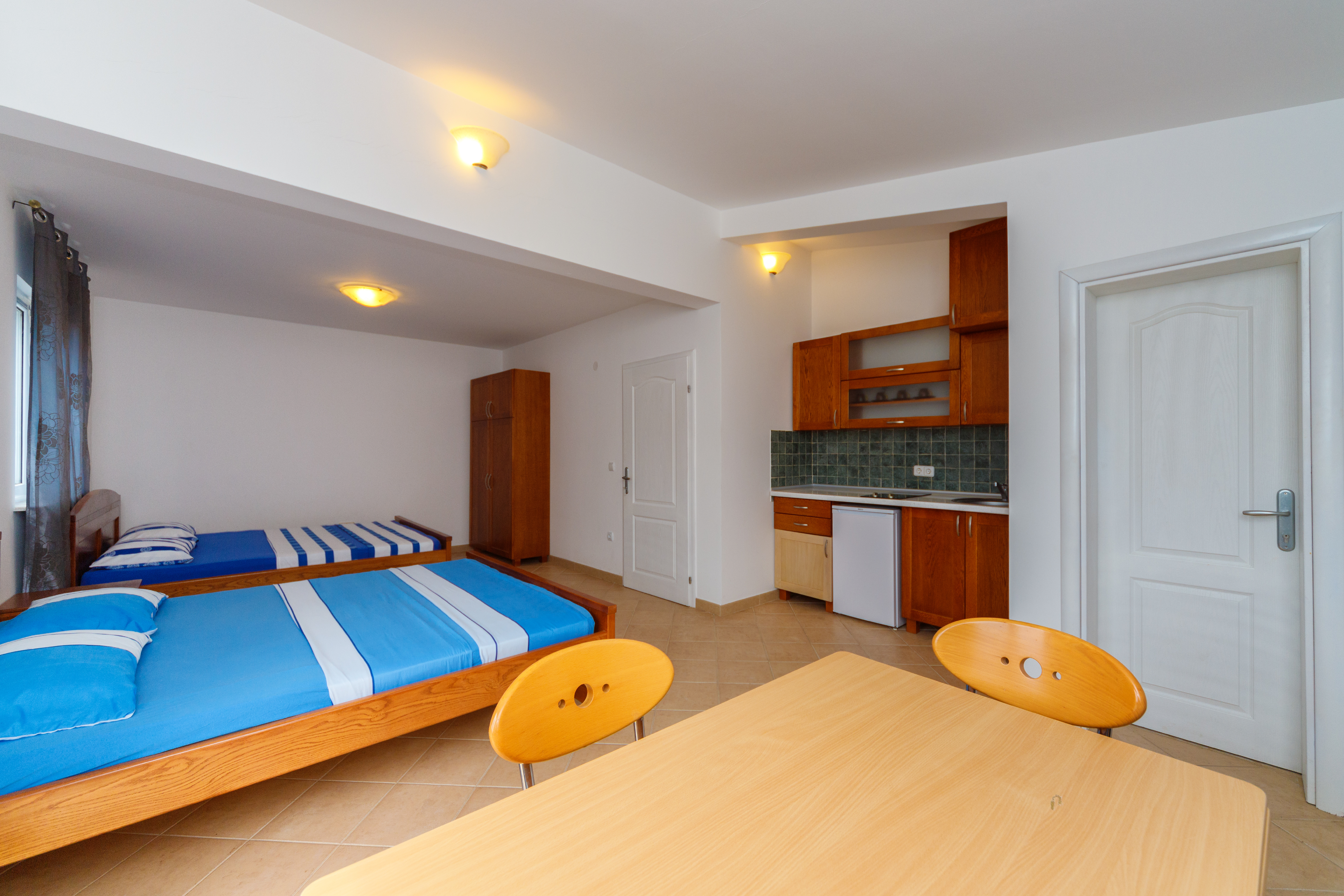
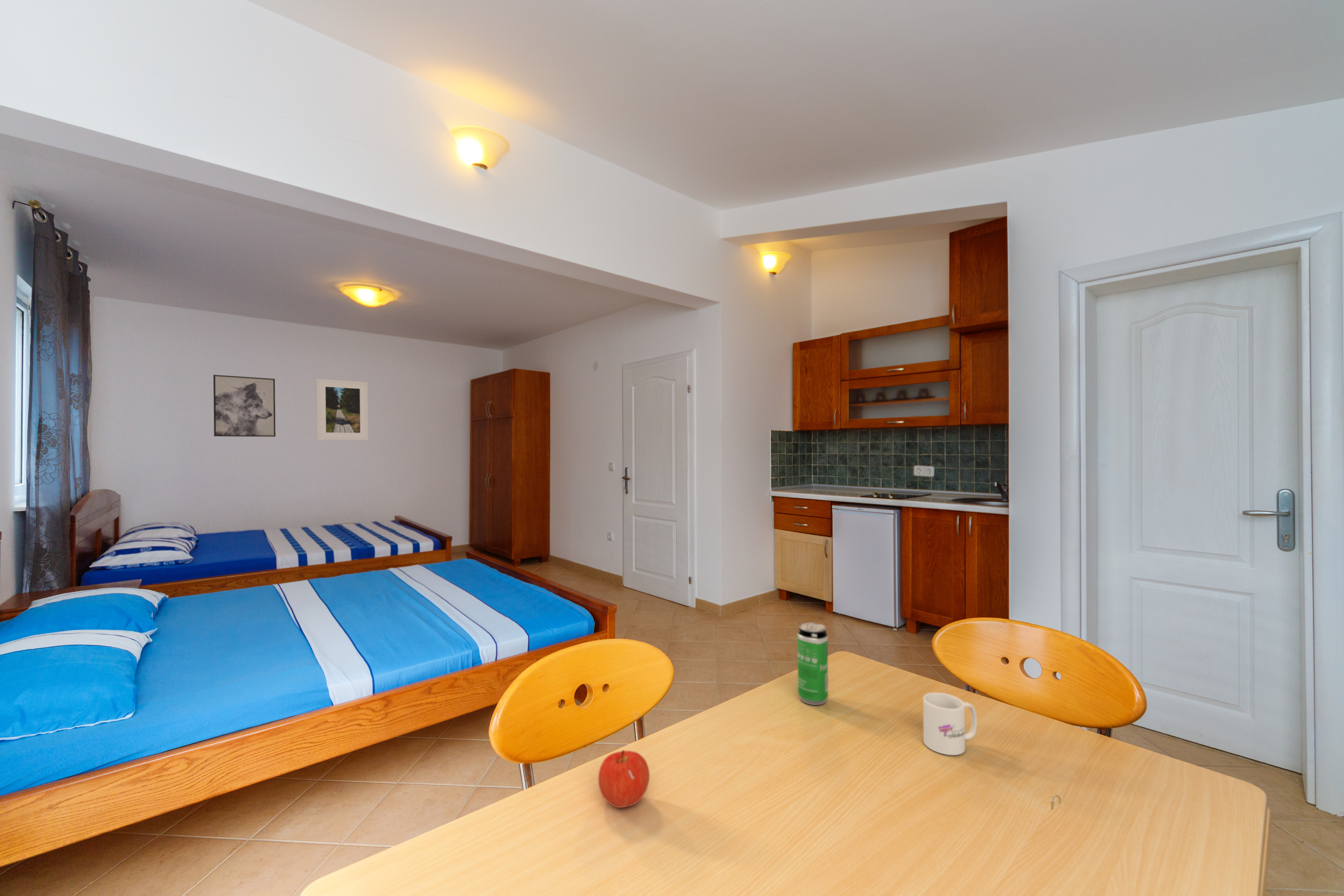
+ beverage can [797,622,829,705]
+ apple [598,750,650,808]
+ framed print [316,379,368,440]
+ wall art [213,374,276,437]
+ mug [923,692,977,756]
